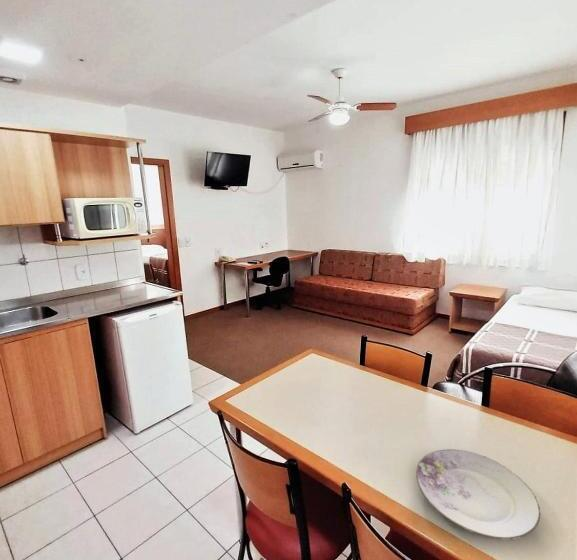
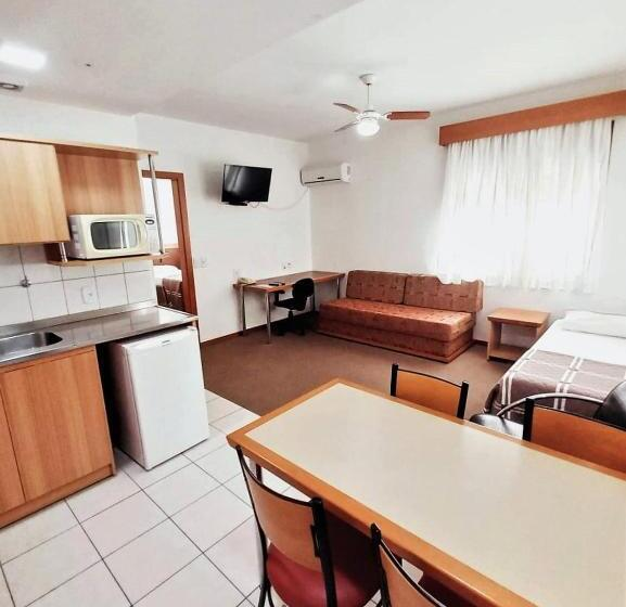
- plate [415,448,542,541]
